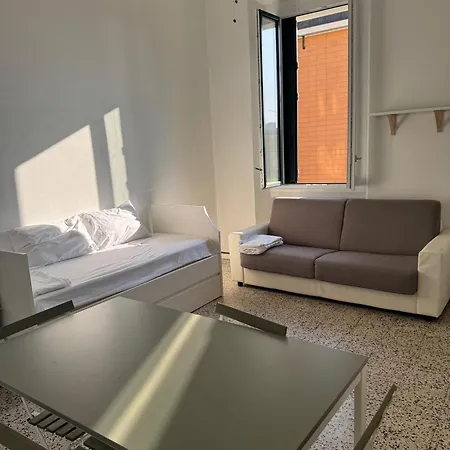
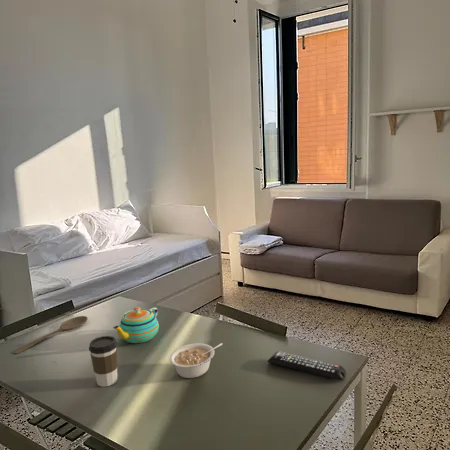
+ wooden spoon [12,315,89,355]
+ legume [168,342,224,379]
+ coffee cup [88,335,119,388]
+ remote control [267,350,347,382]
+ teapot [112,306,160,344]
